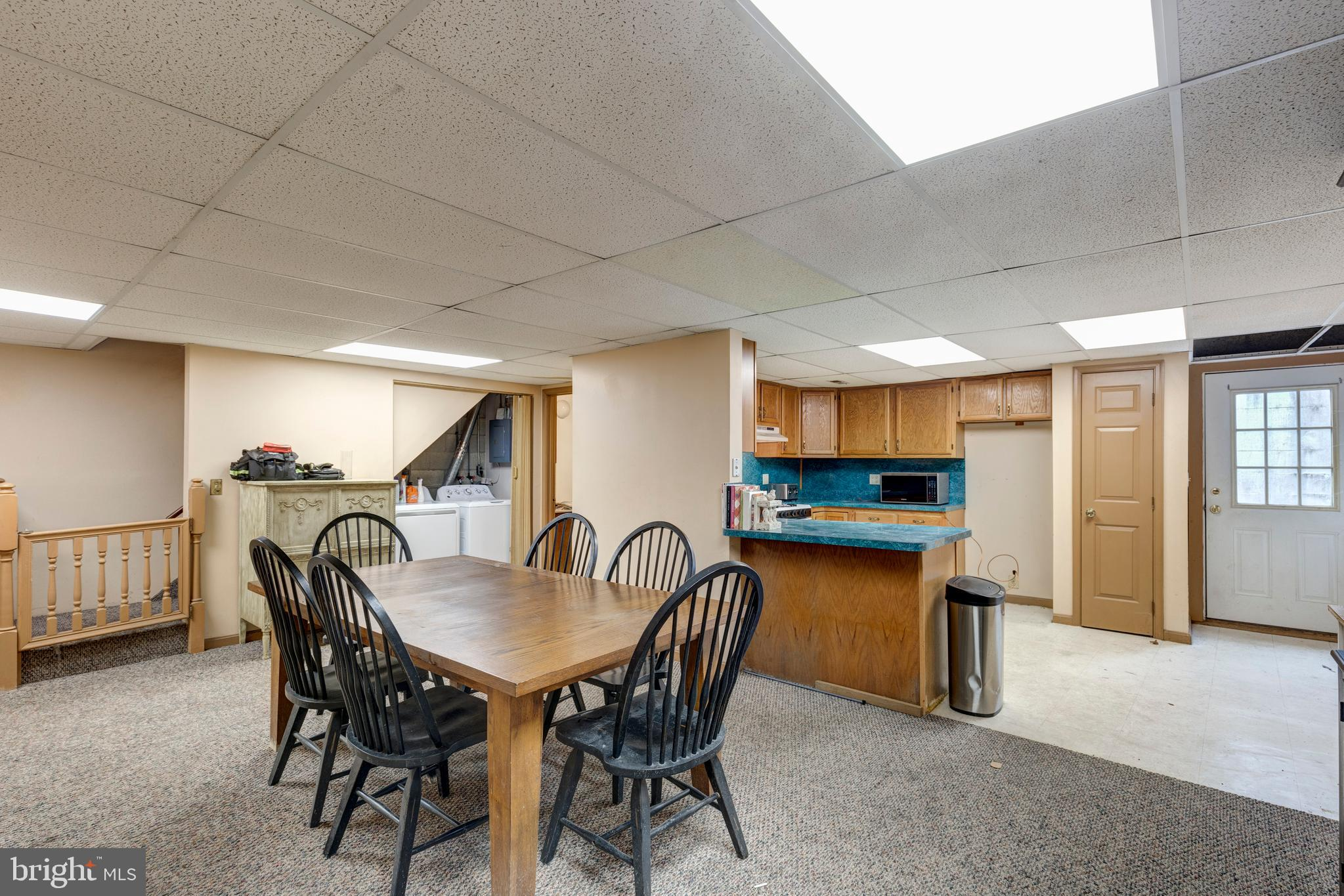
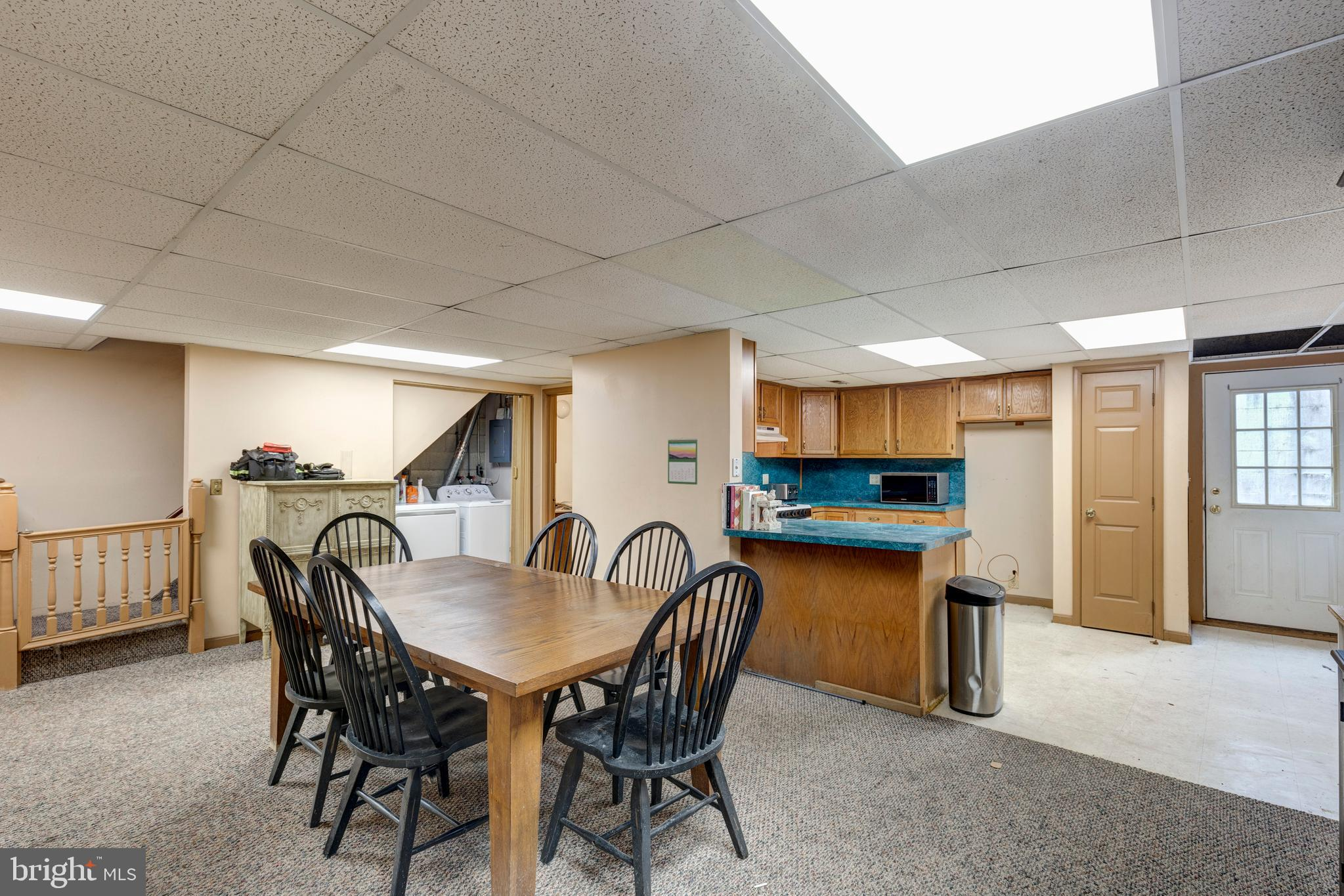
+ calendar [667,437,699,485]
